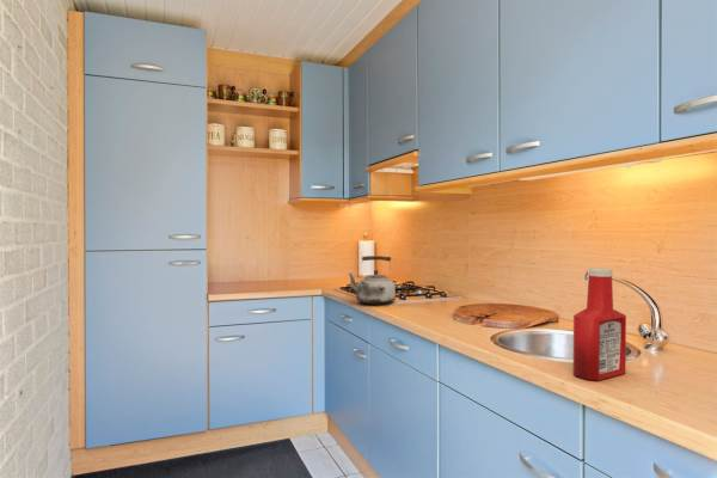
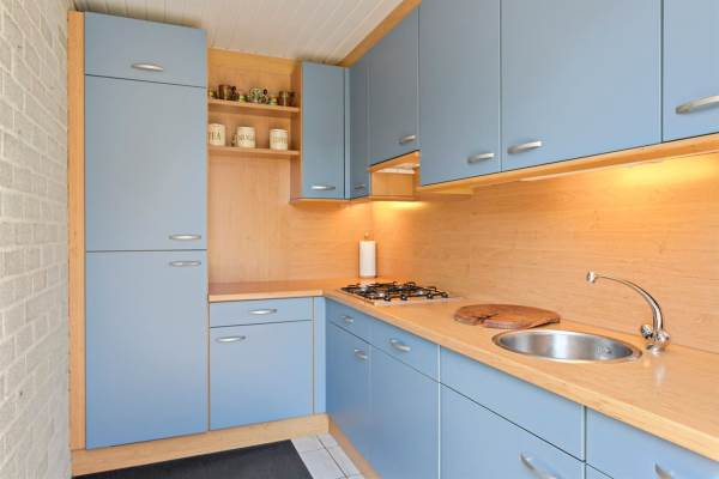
- soap bottle [572,266,627,381]
- kettle [348,255,397,306]
